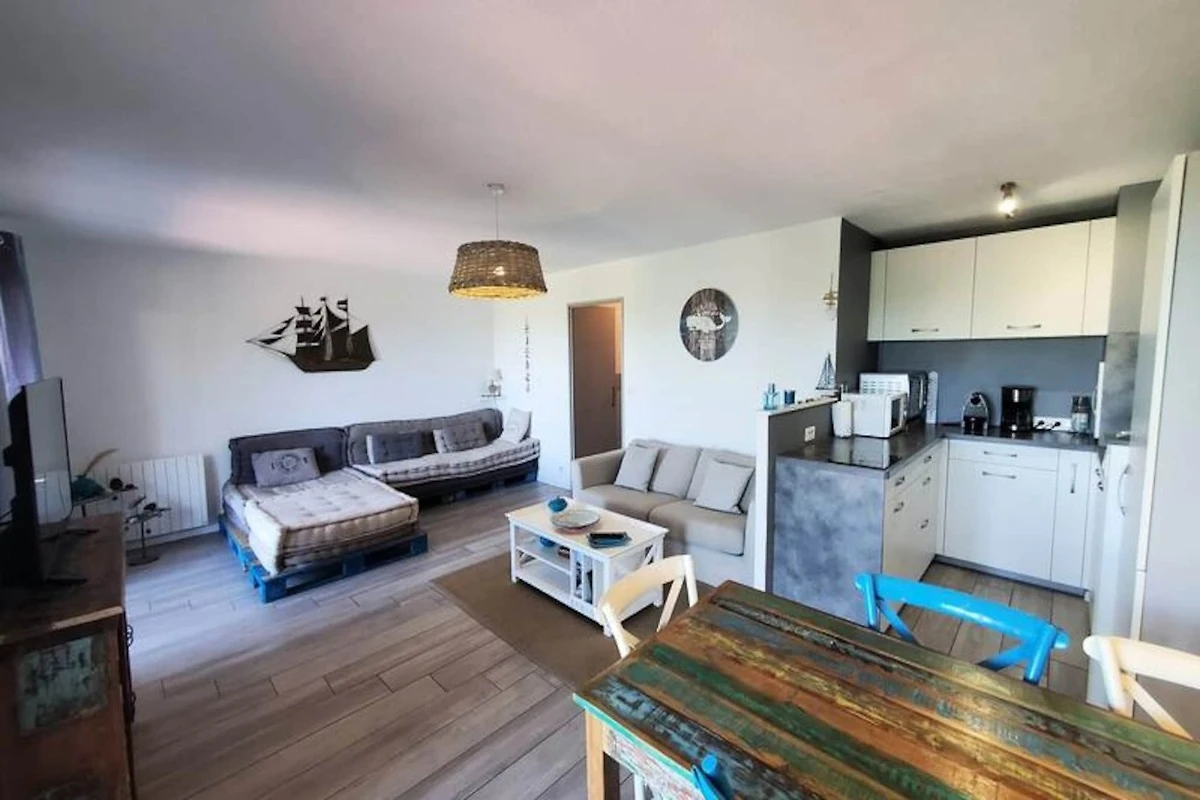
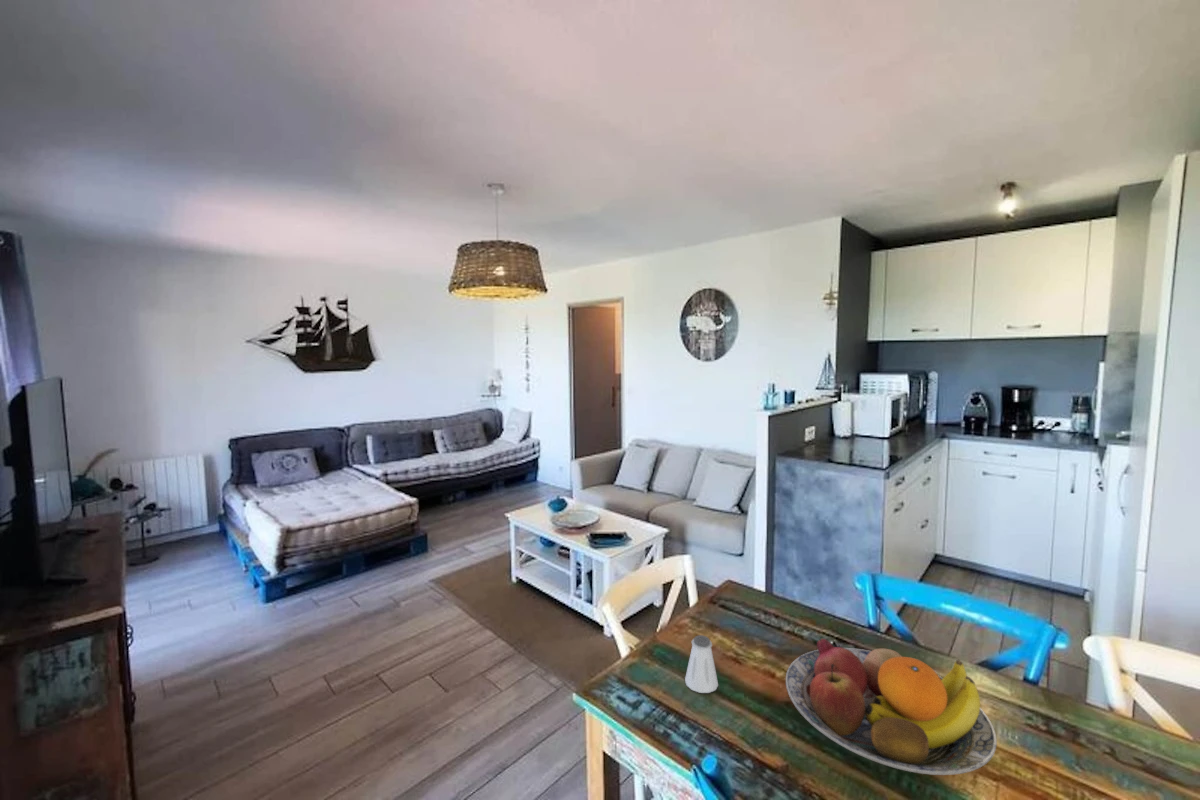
+ saltshaker [684,634,719,694]
+ fruit bowl [785,637,998,776]
